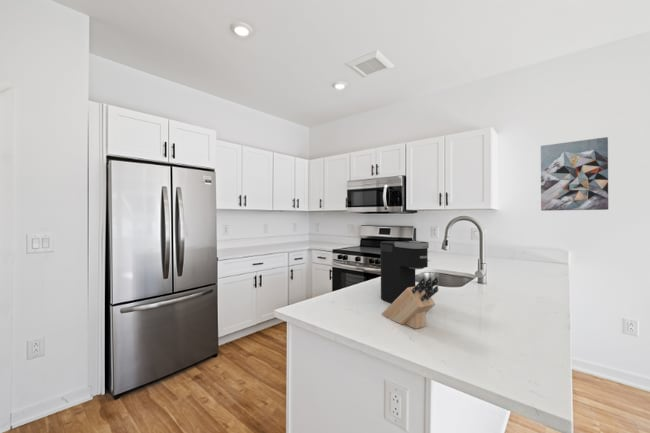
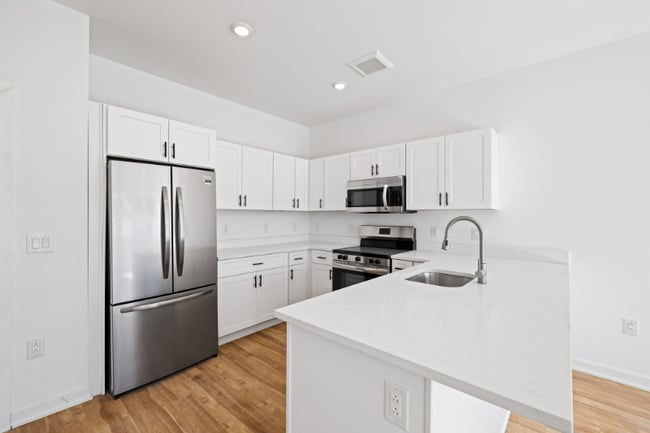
- knife block [381,276,440,330]
- coffee maker [380,240,430,304]
- wall art [540,136,609,212]
